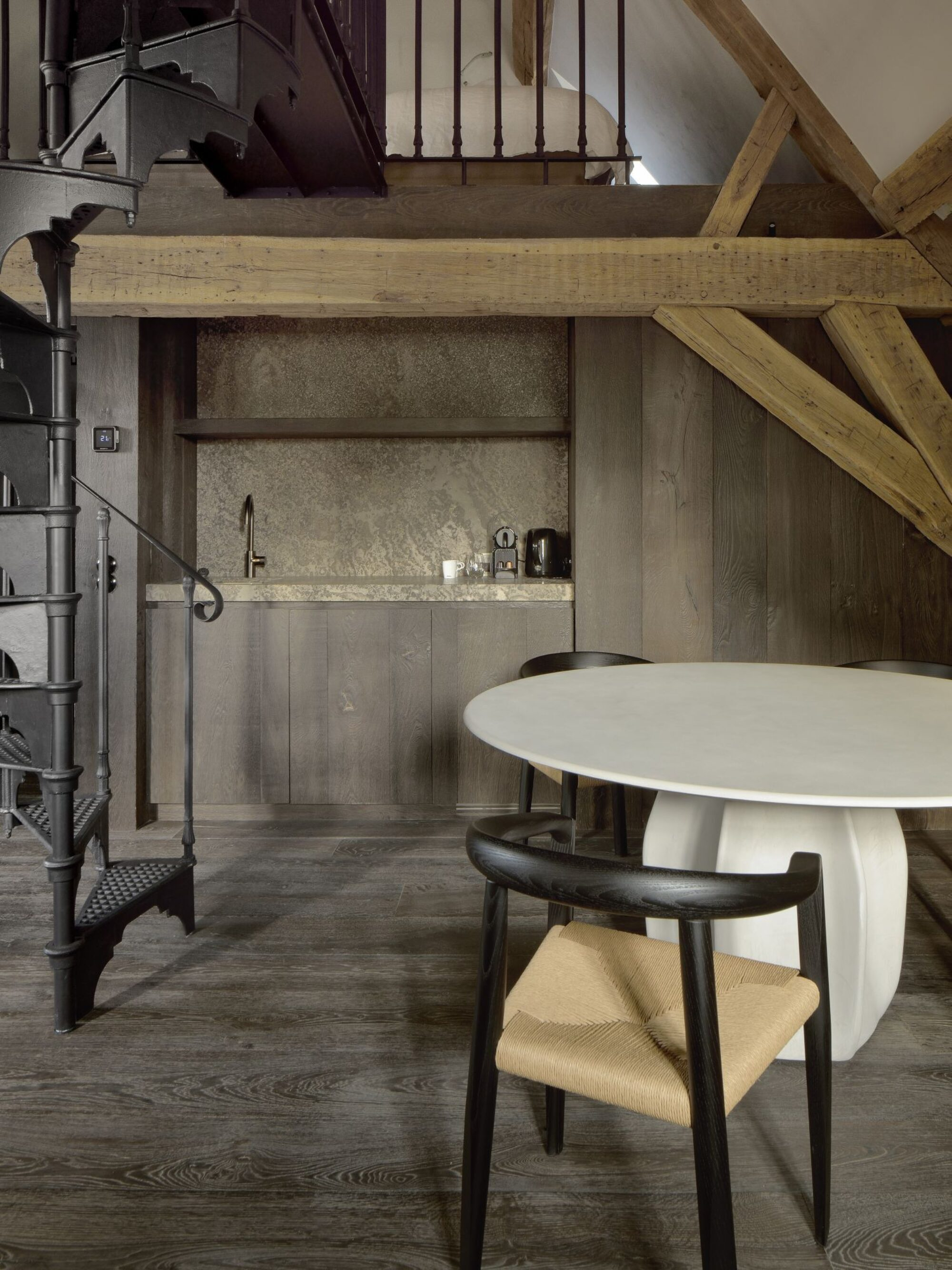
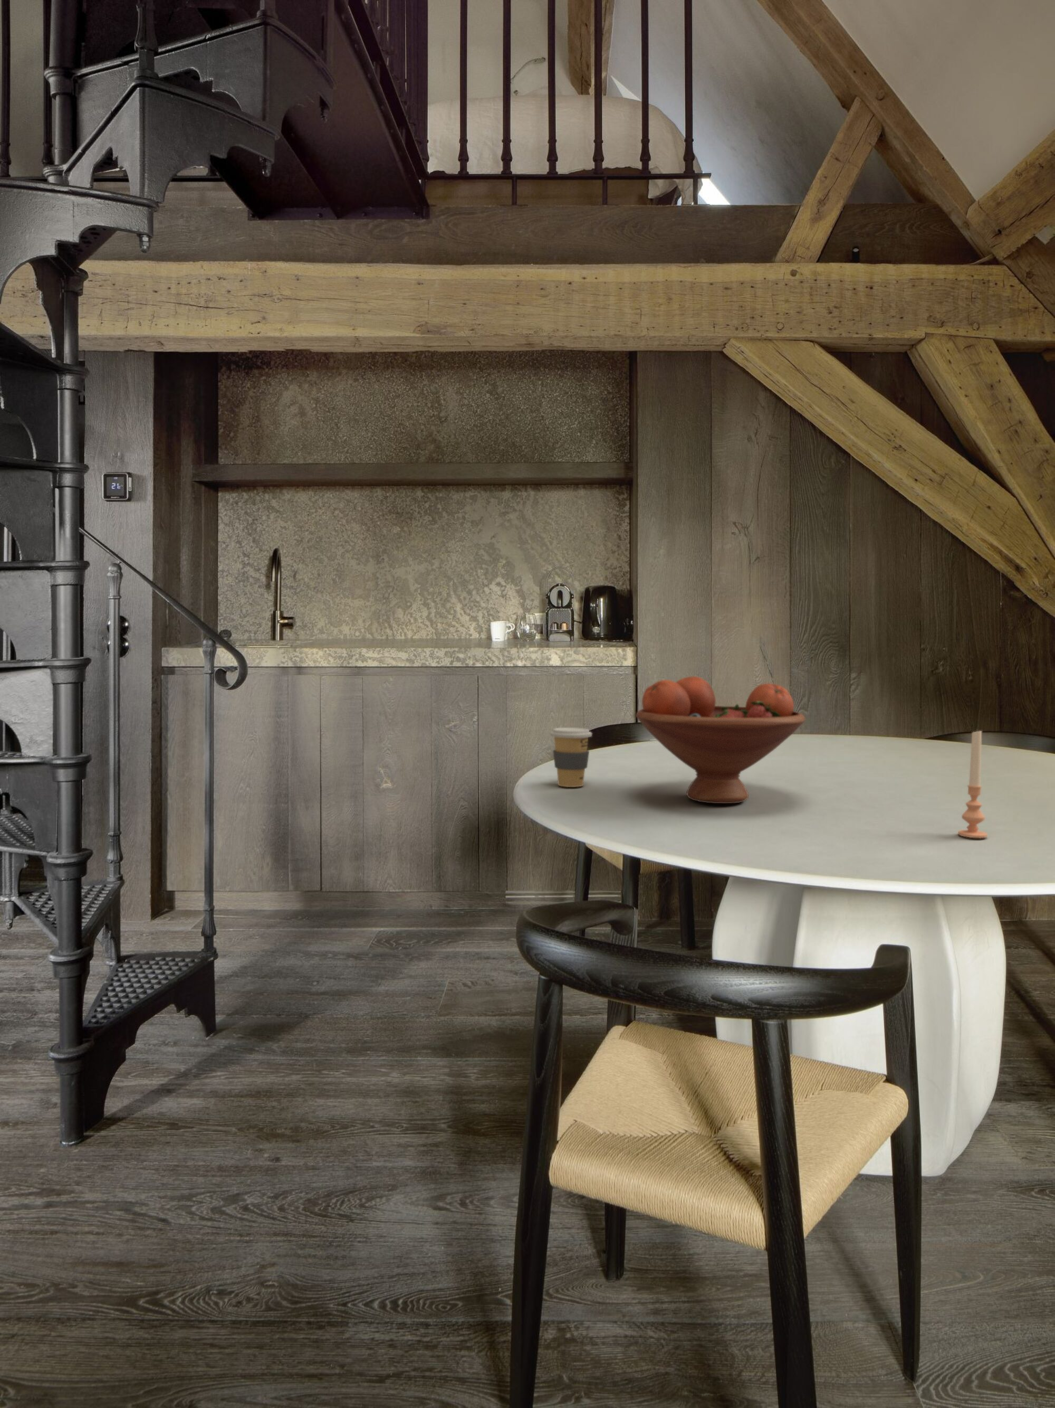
+ coffee cup [550,727,593,787]
+ candle [957,729,989,839]
+ fruit bowl [635,676,806,804]
